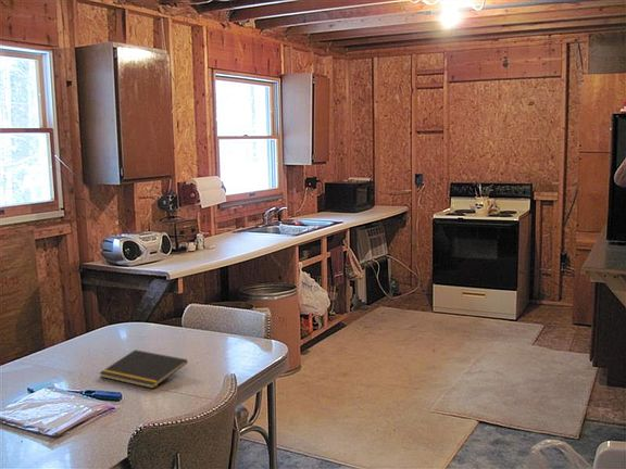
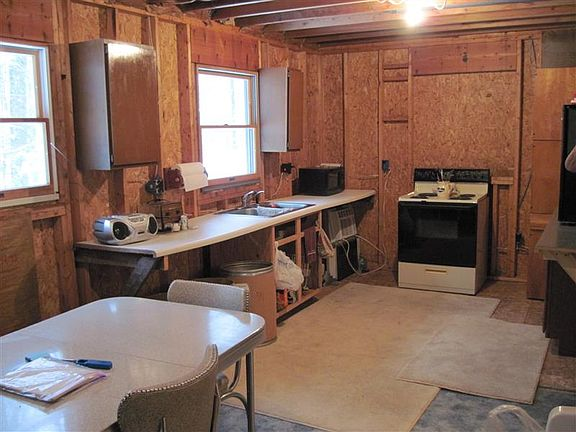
- notepad [98,348,188,390]
